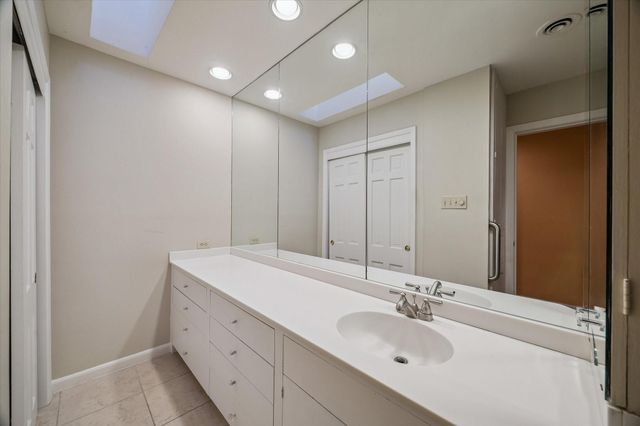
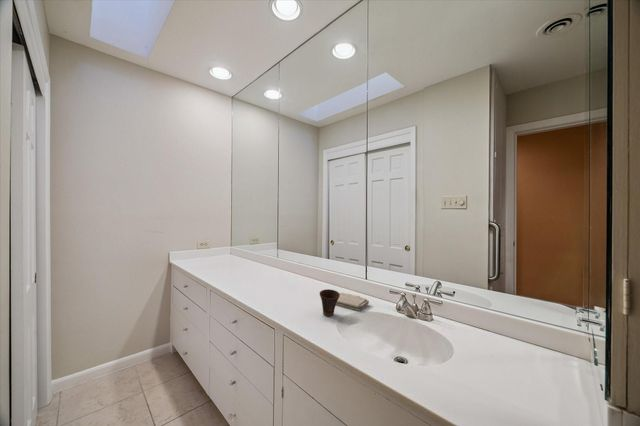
+ washcloth [336,292,370,312]
+ cup [319,288,340,317]
